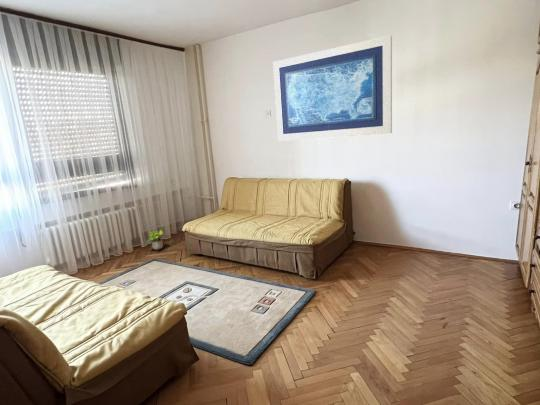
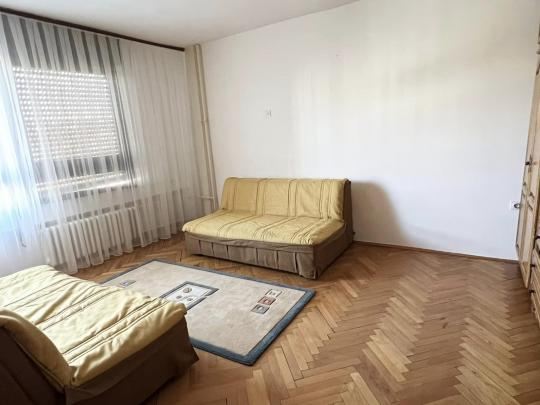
- wall art [272,34,393,142]
- potted plant [146,229,165,251]
